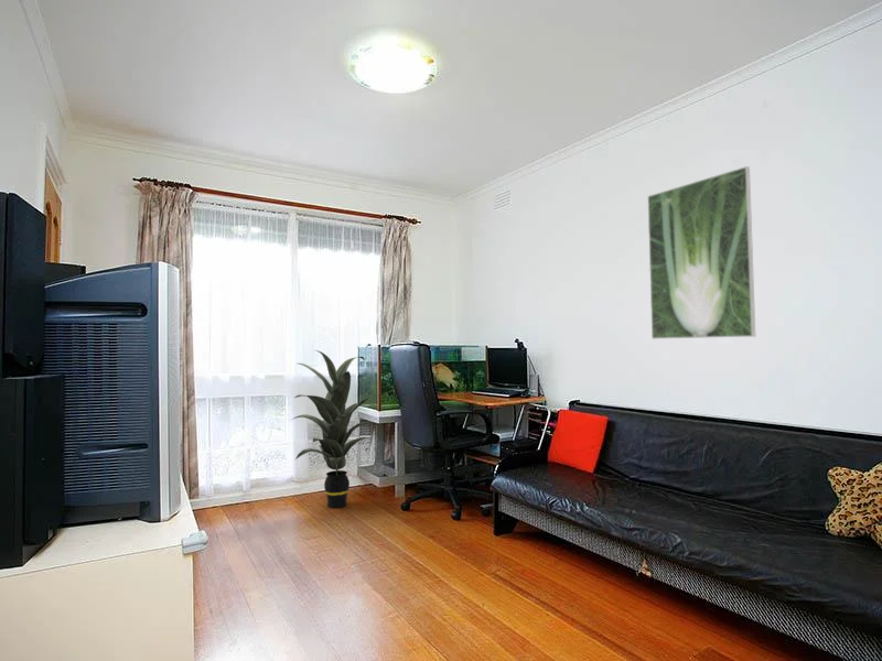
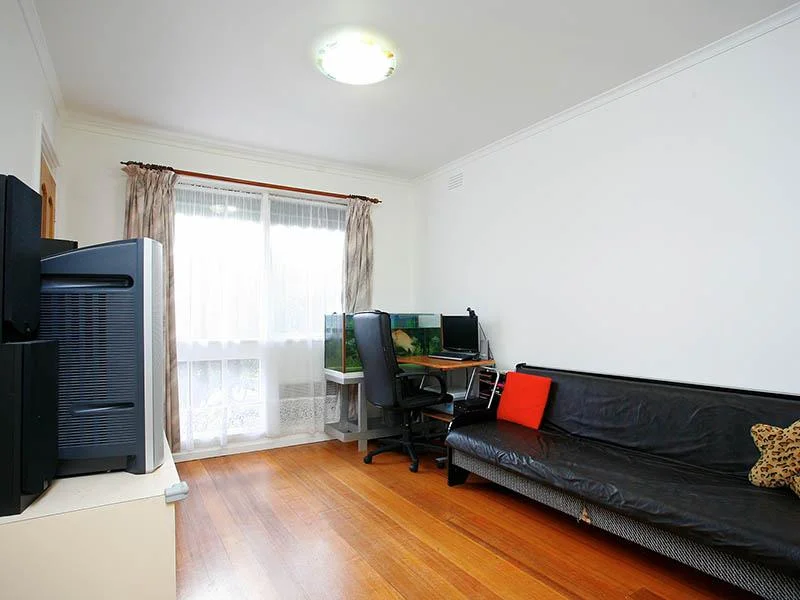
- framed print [647,165,756,340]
- indoor plant [289,349,384,509]
